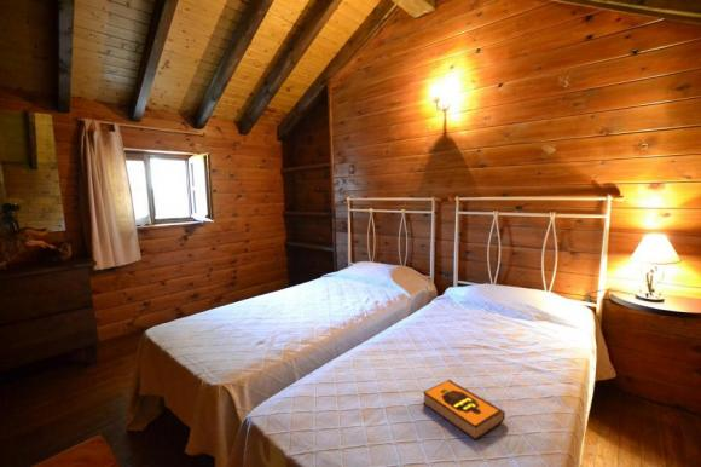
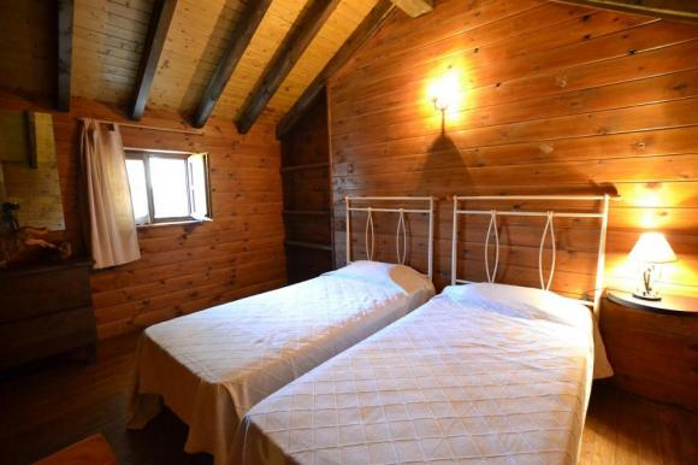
- hardback book [422,379,506,442]
